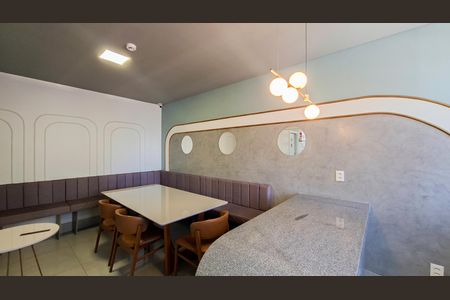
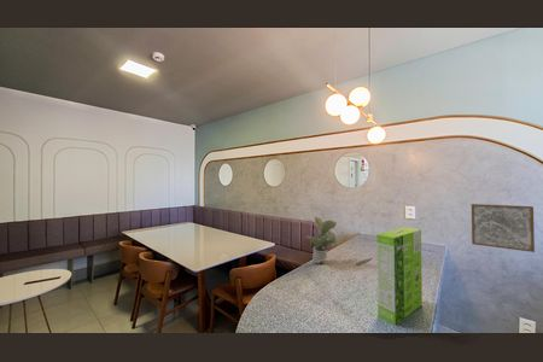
+ cake mix box [375,226,424,326]
+ wall art [471,203,536,253]
+ potted plant [304,216,338,264]
